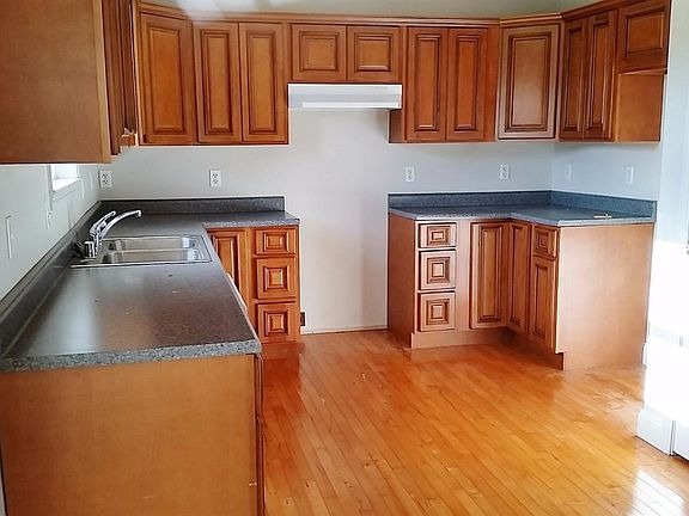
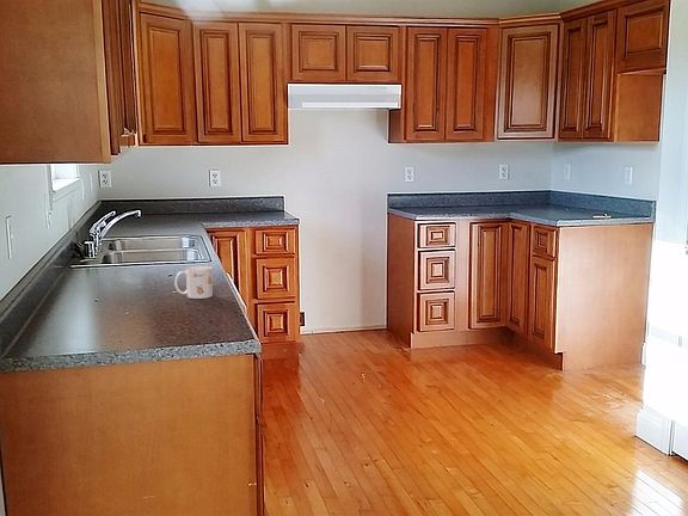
+ mug [173,265,214,300]
